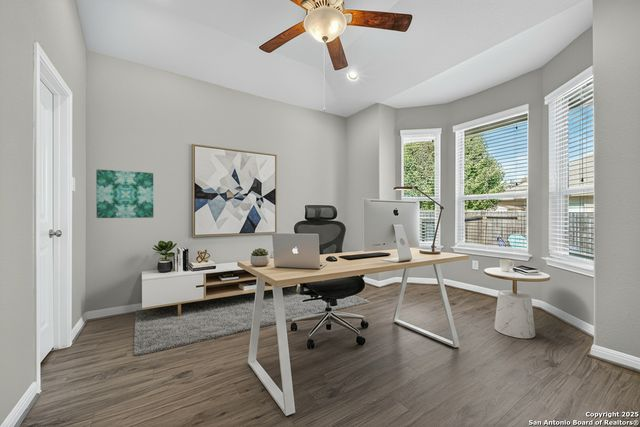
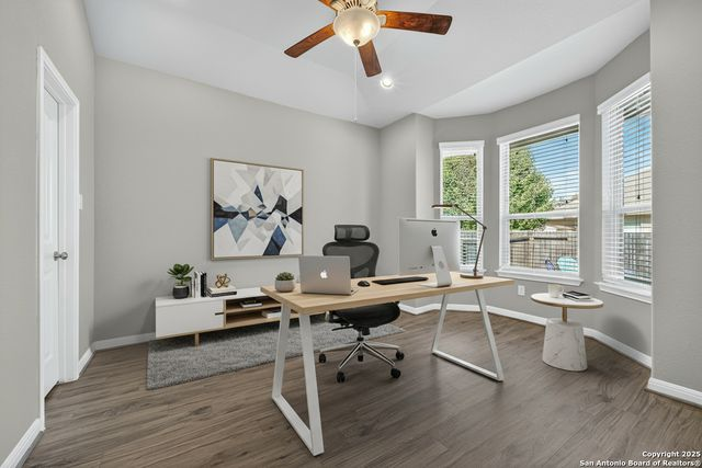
- wall art [95,168,154,219]
